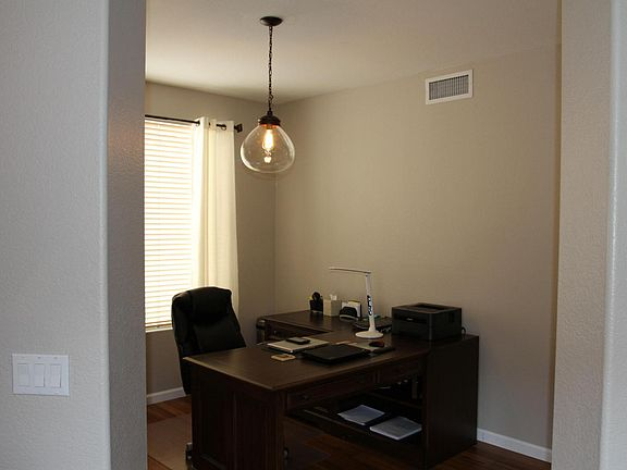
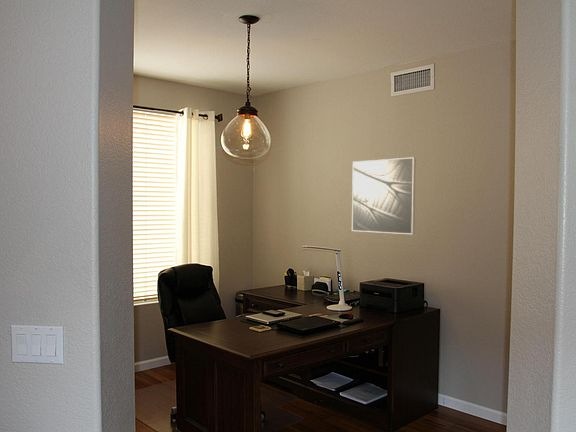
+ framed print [351,156,416,235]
